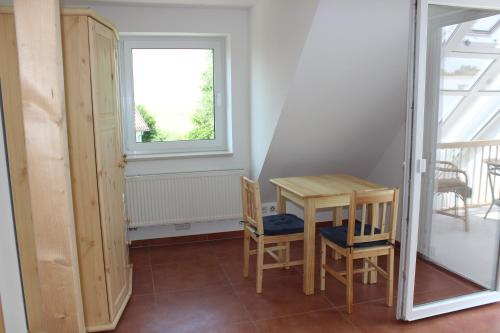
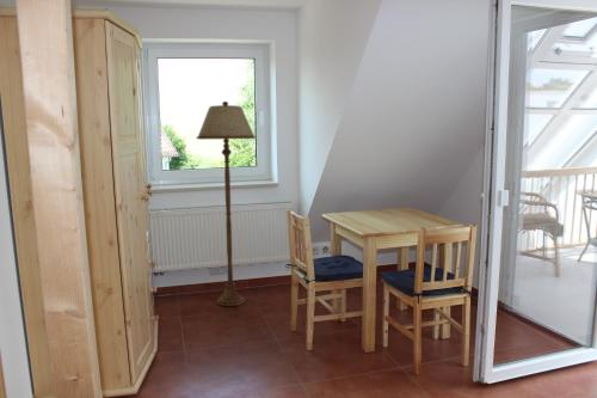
+ floor lamp [196,100,257,307]
